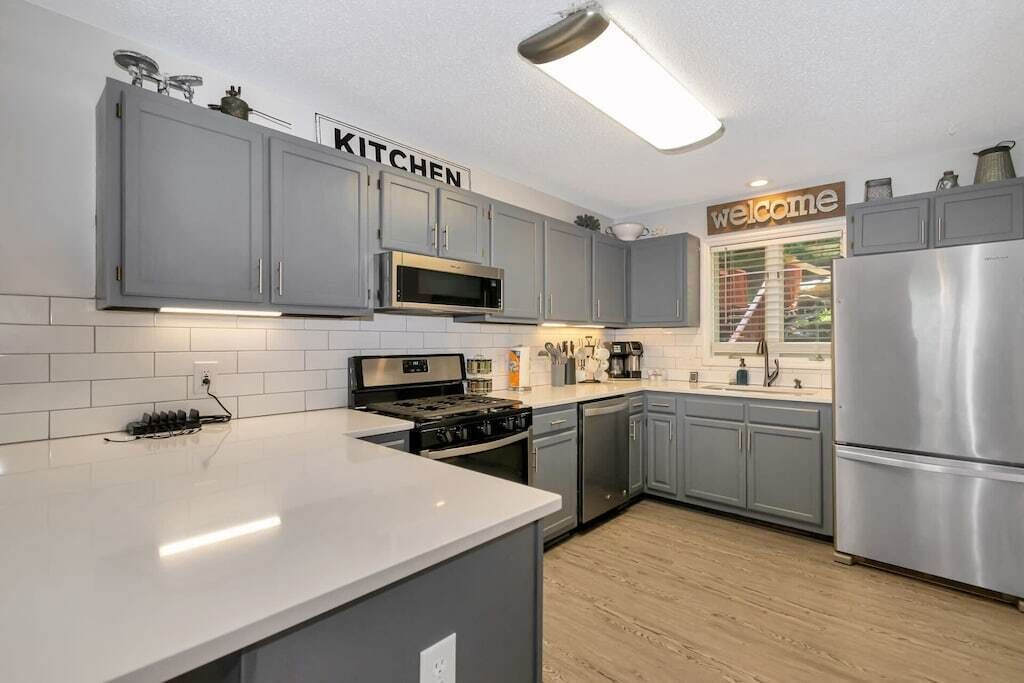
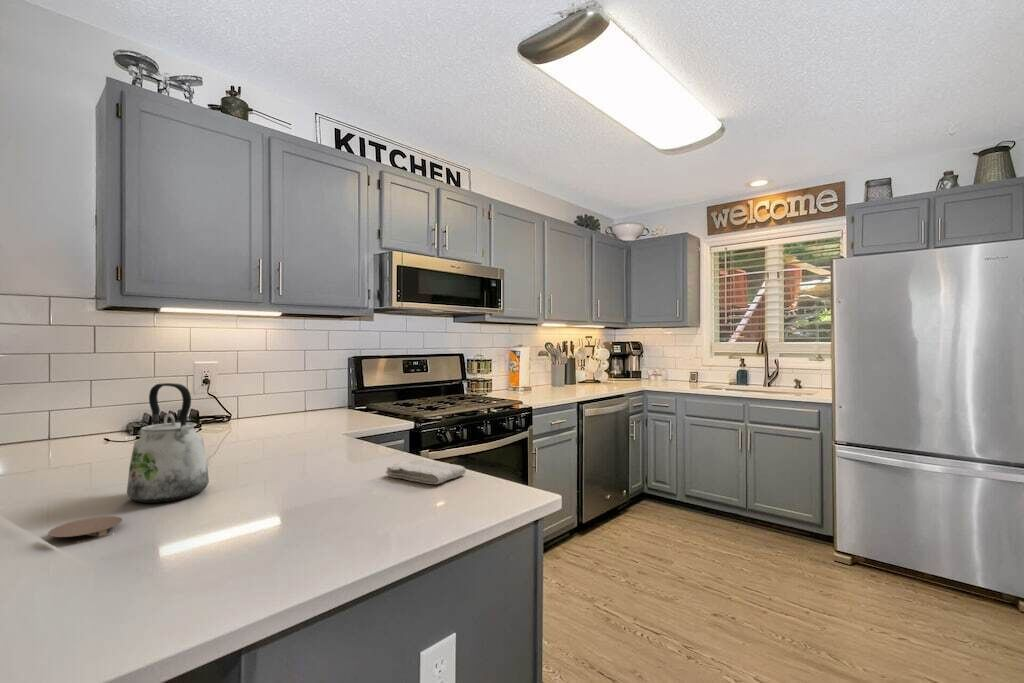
+ washcloth [385,457,467,485]
+ coaster [47,515,123,546]
+ kettle [126,382,210,504]
